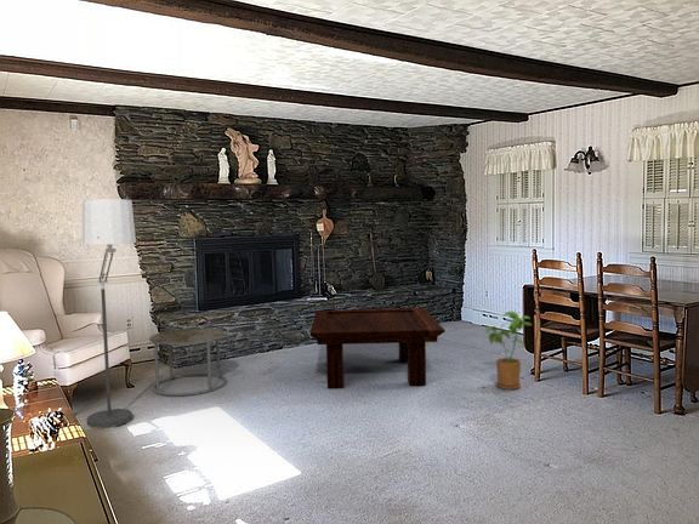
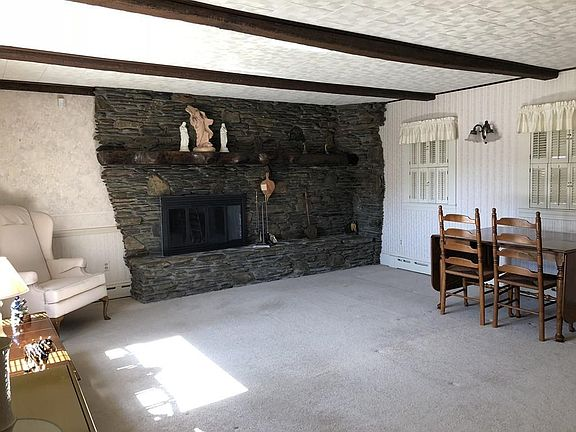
- coffee table [309,307,445,389]
- side table [148,328,228,397]
- house plant [485,311,533,391]
- floor lamp [81,198,142,431]
